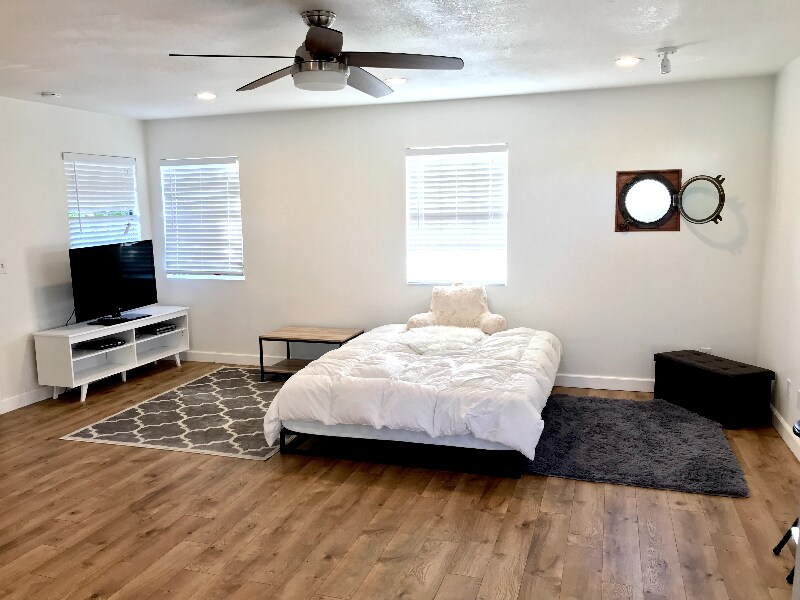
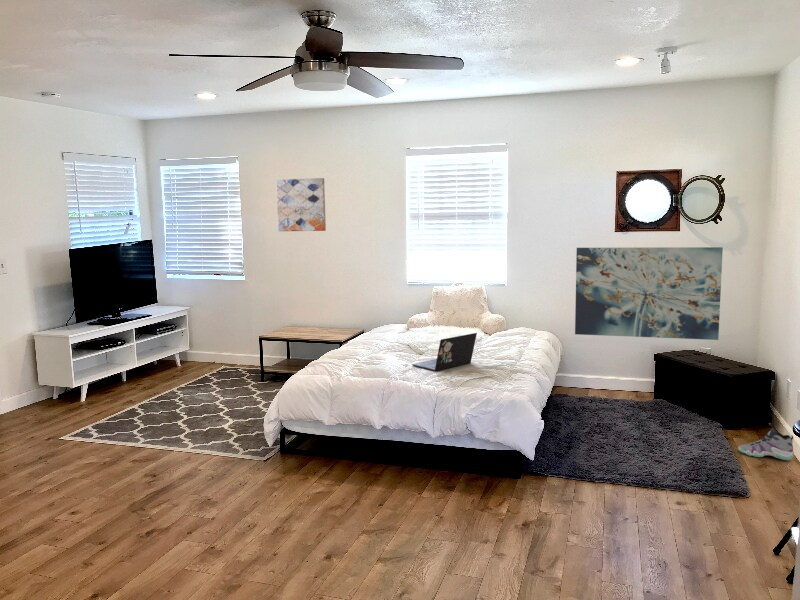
+ wall art [574,246,724,341]
+ sneaker [737,422,795,461]
+ wall art [275,177,327,232]
+ laptop [411,332,478,372]
